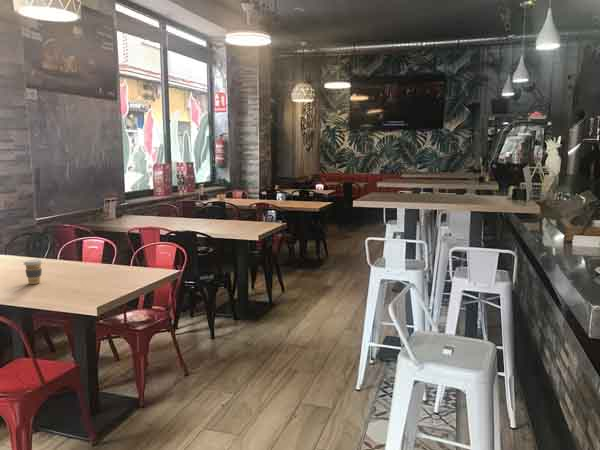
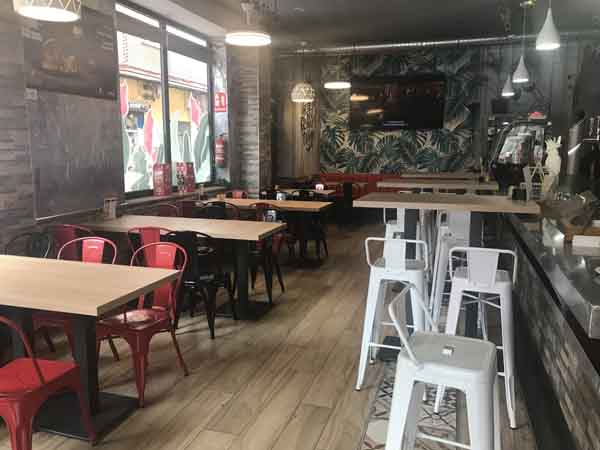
- coffee cup [23,259,44,285]
